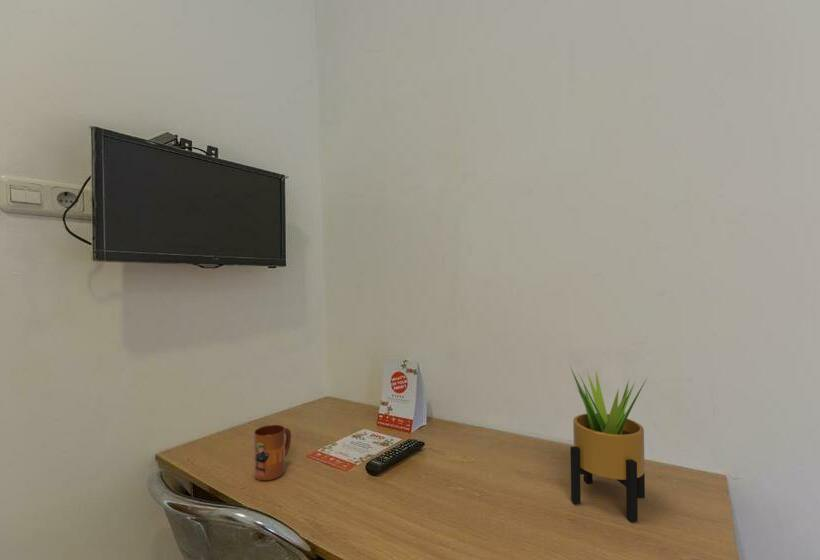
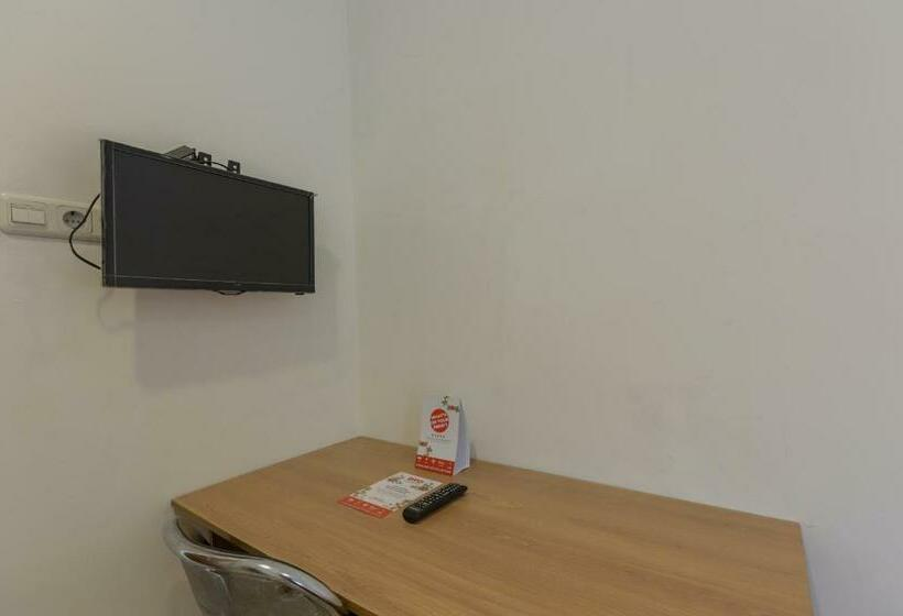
- mug [253,424,292,481]
- potted plant [569,365,648,523]
